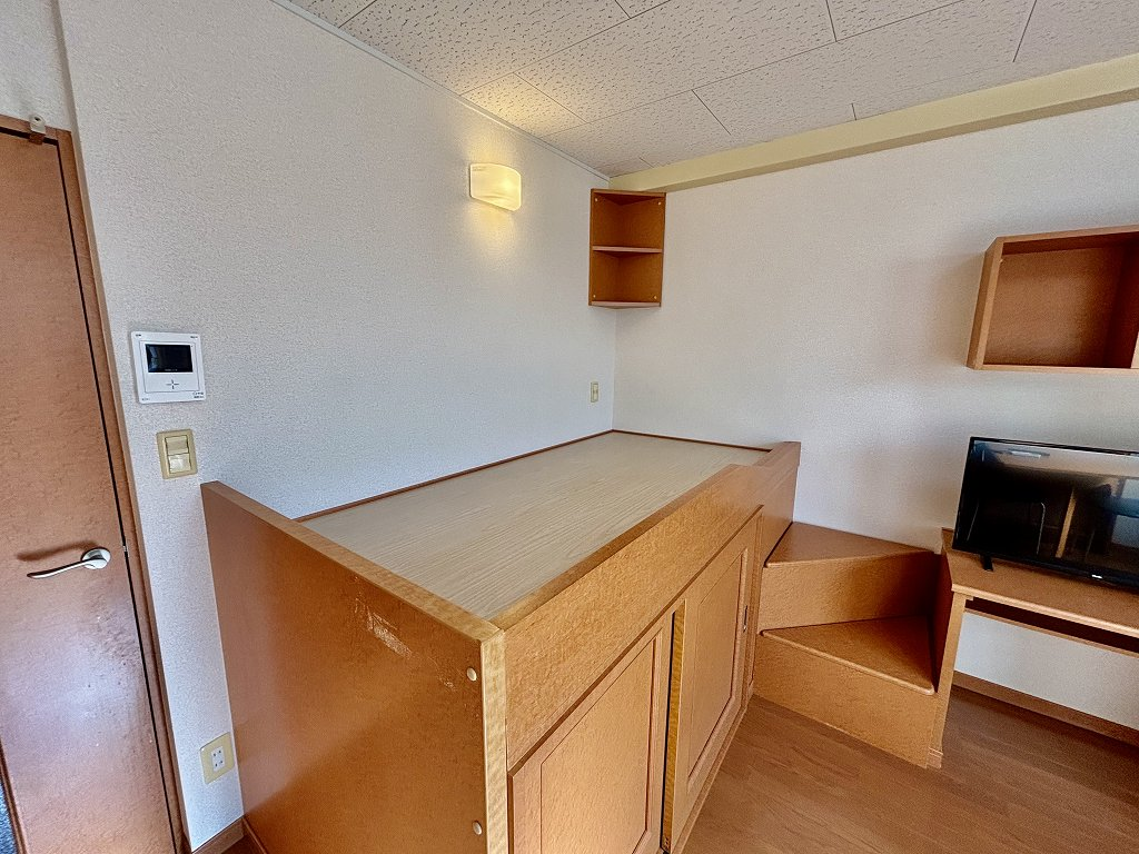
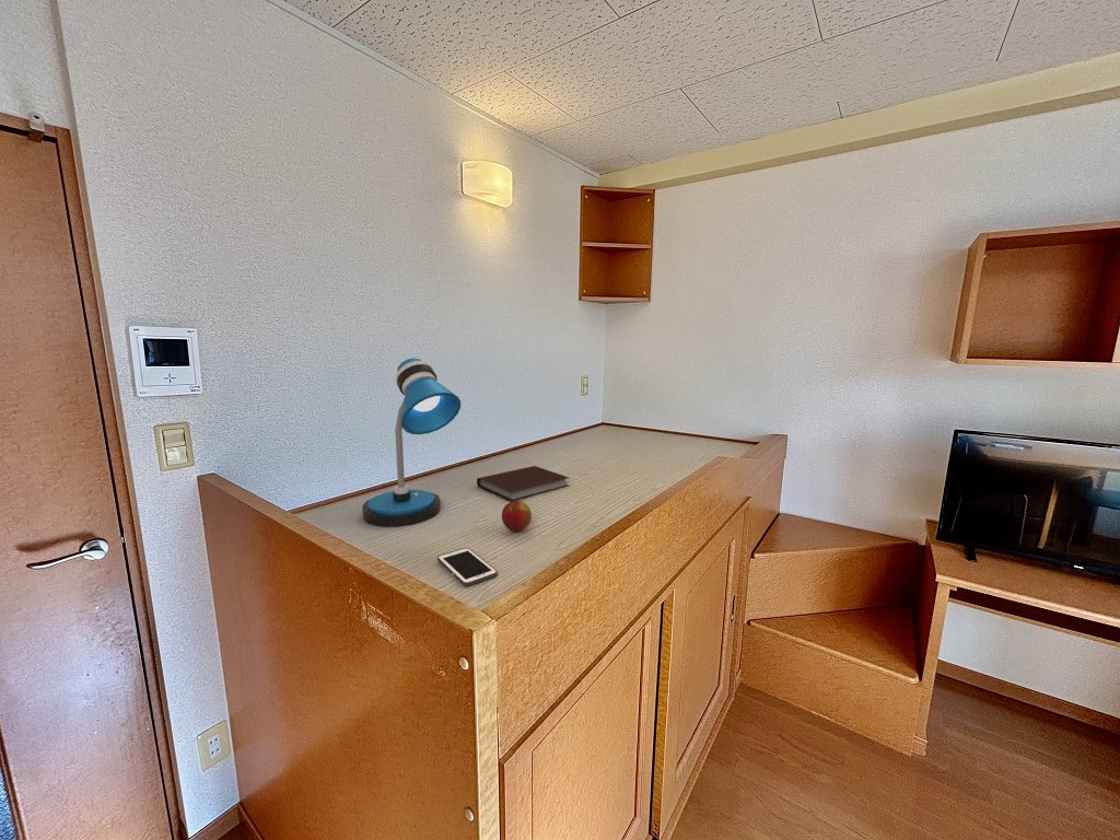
+ apple [501,500,533,533]
+ notebook [476,465,570,502]
+ desk lamp [361,357,462,527]
+ cell phone [436,547,499,587]
